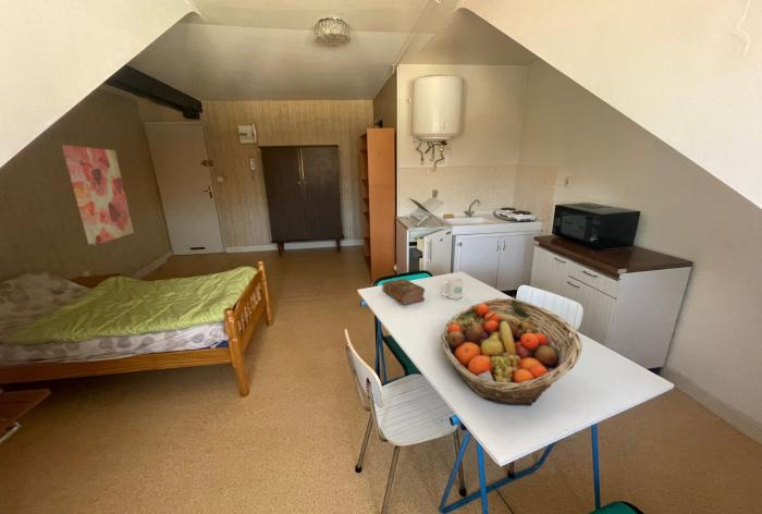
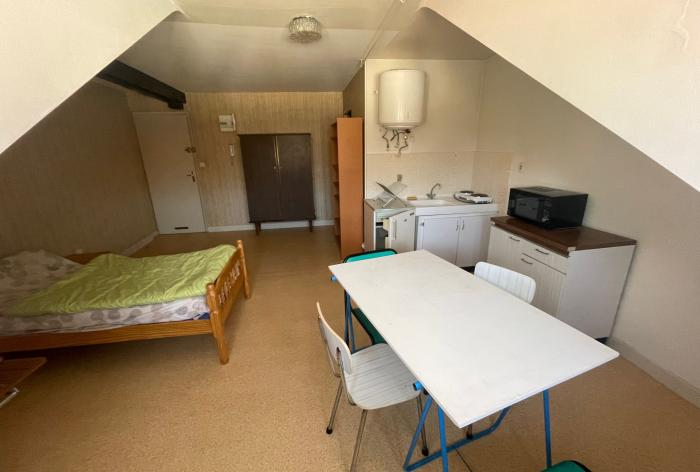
- wall art [61,144,135,247]
- book [381,278,426,306]
- fruit basket [440,297,583,407]
- mug [440,276,464,301]
